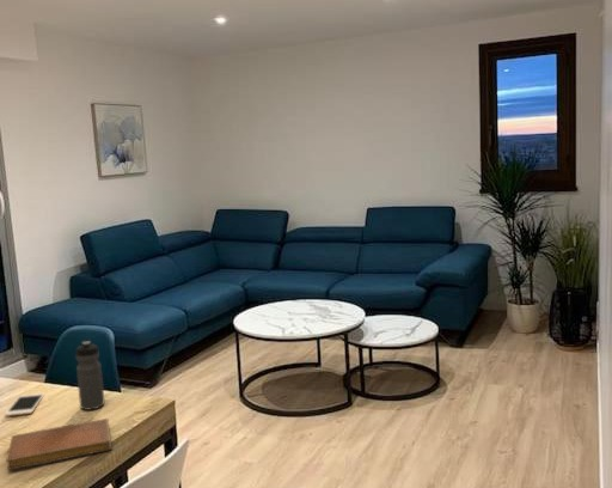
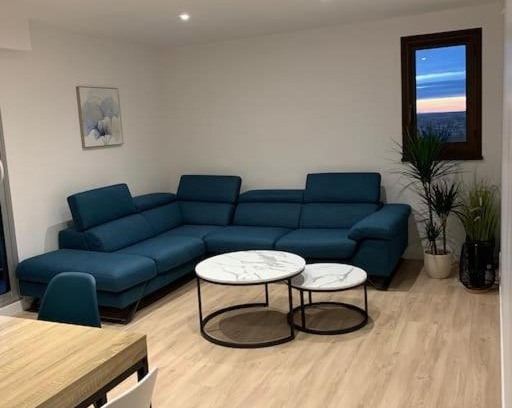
- cell phone [4,392,45,417]
- water bottle [75,340,105,411]
- notebook [5,417,112,471]
